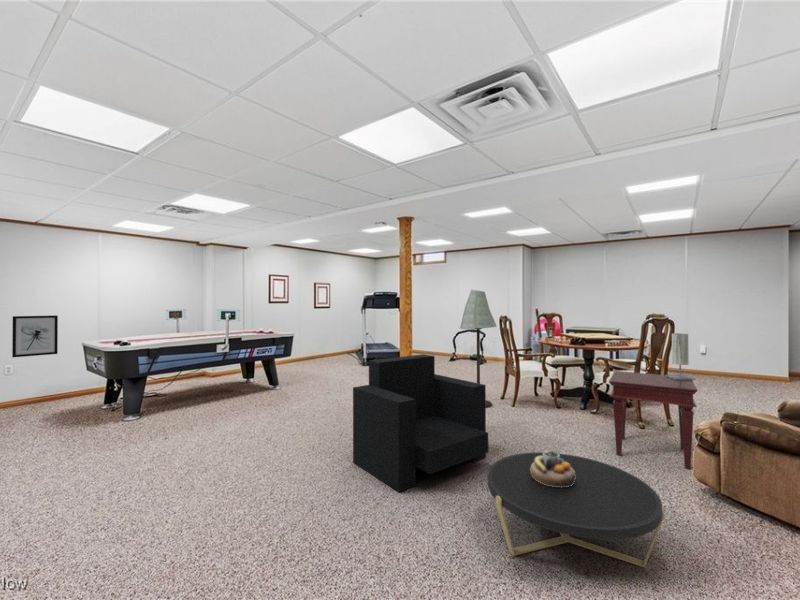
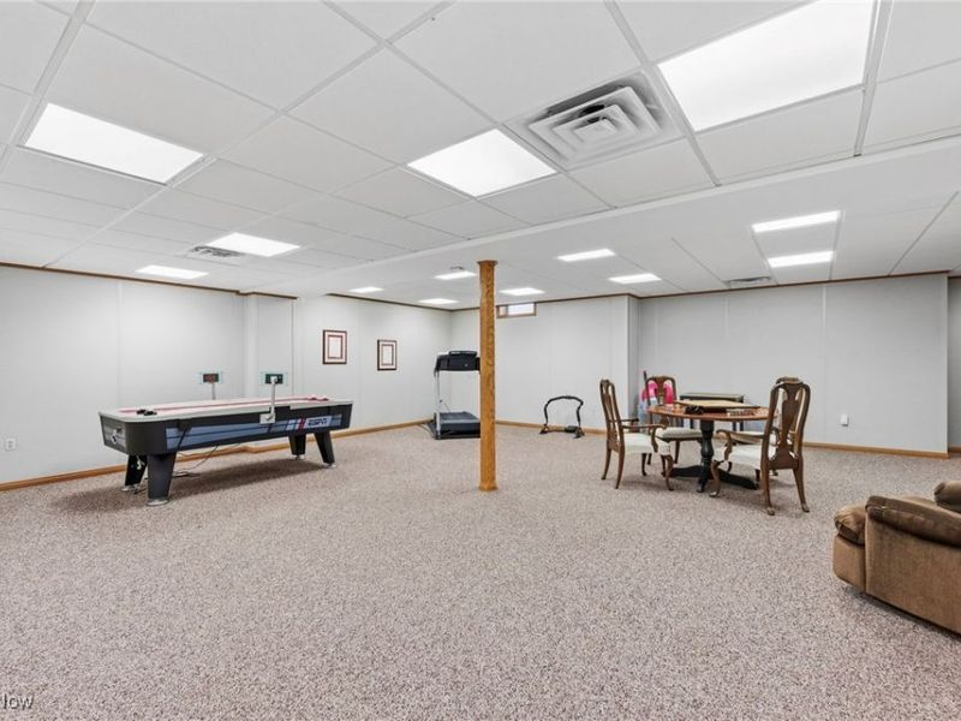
- coffee table [487,451,665,569]
- armchair [352,353,490,493]
- floor lamp [459,289,497,408]
- decorative bowl [530,449,576,488]
- table lamp [665,332,696,381]
- wall art [11,314,59,358]
- side table [608,370,698,470]
